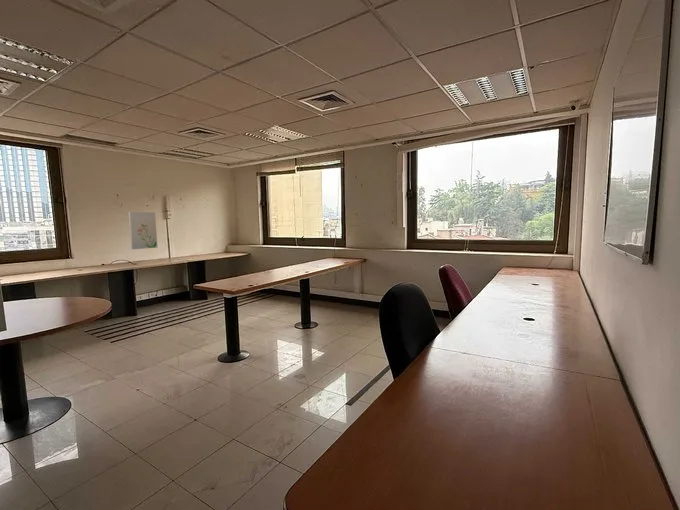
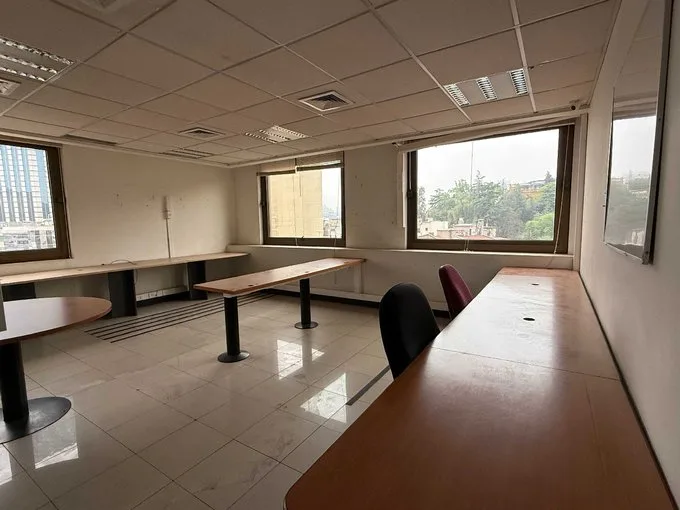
- wall art [128,211,158,250]
